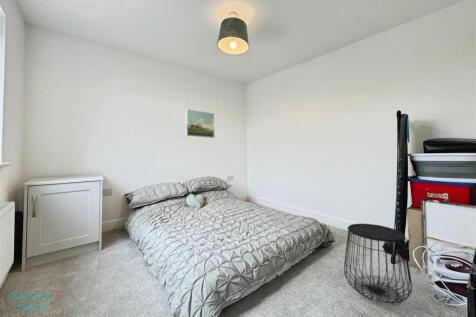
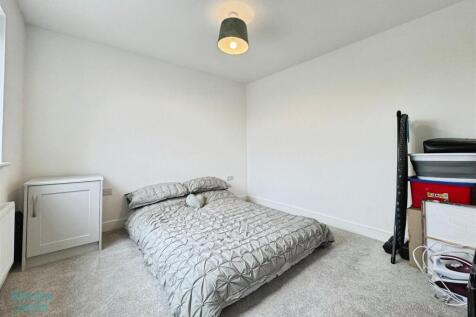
- side table [343,223,413,305]
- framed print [185,108,215,139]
